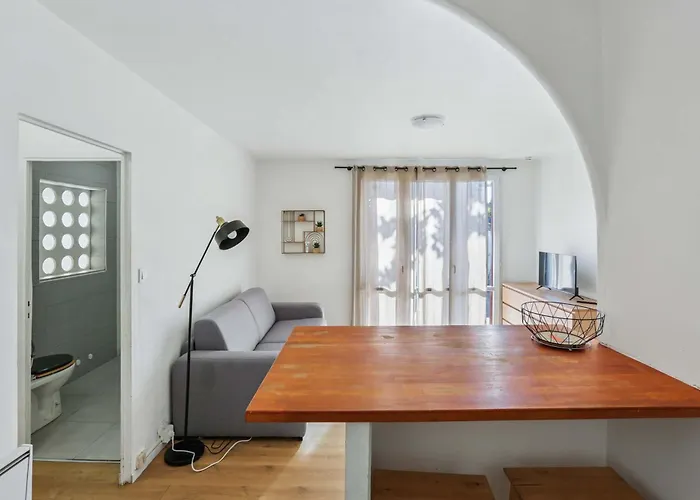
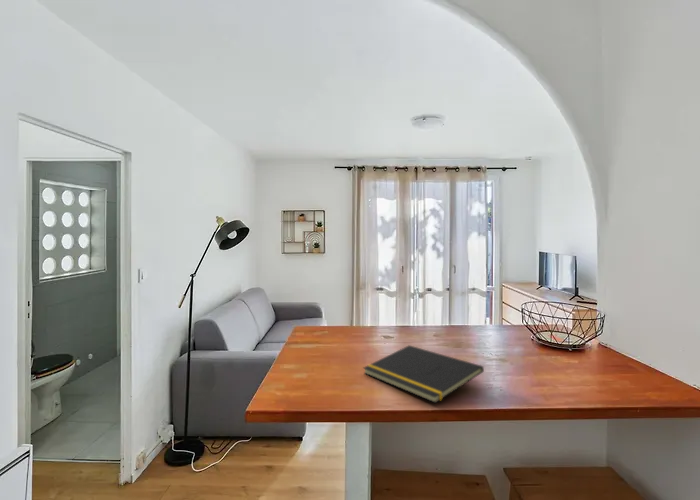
+ notepad [362,344,485,404]
